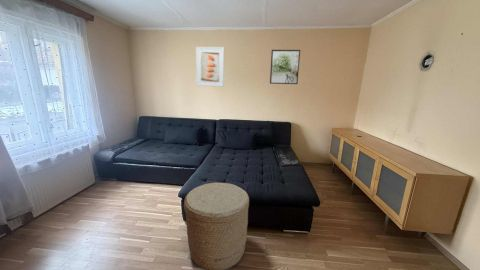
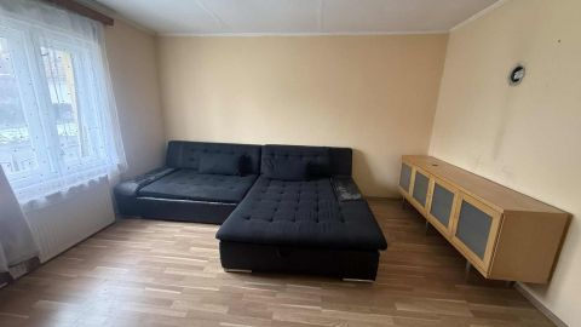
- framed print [269,49,301,85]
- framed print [195,46,225,88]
- basket [183,182,250,270]
